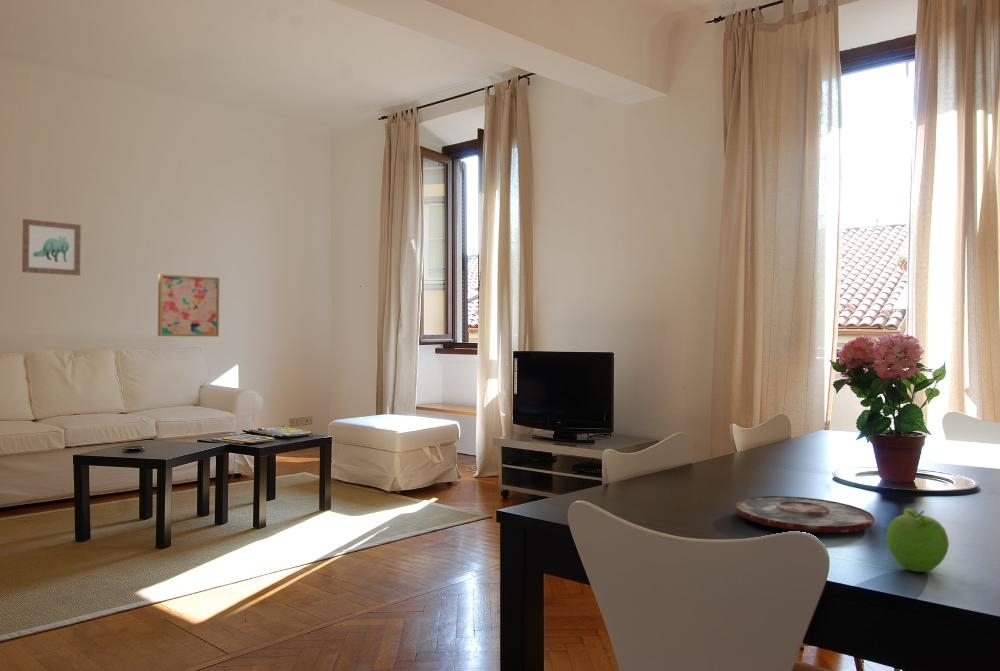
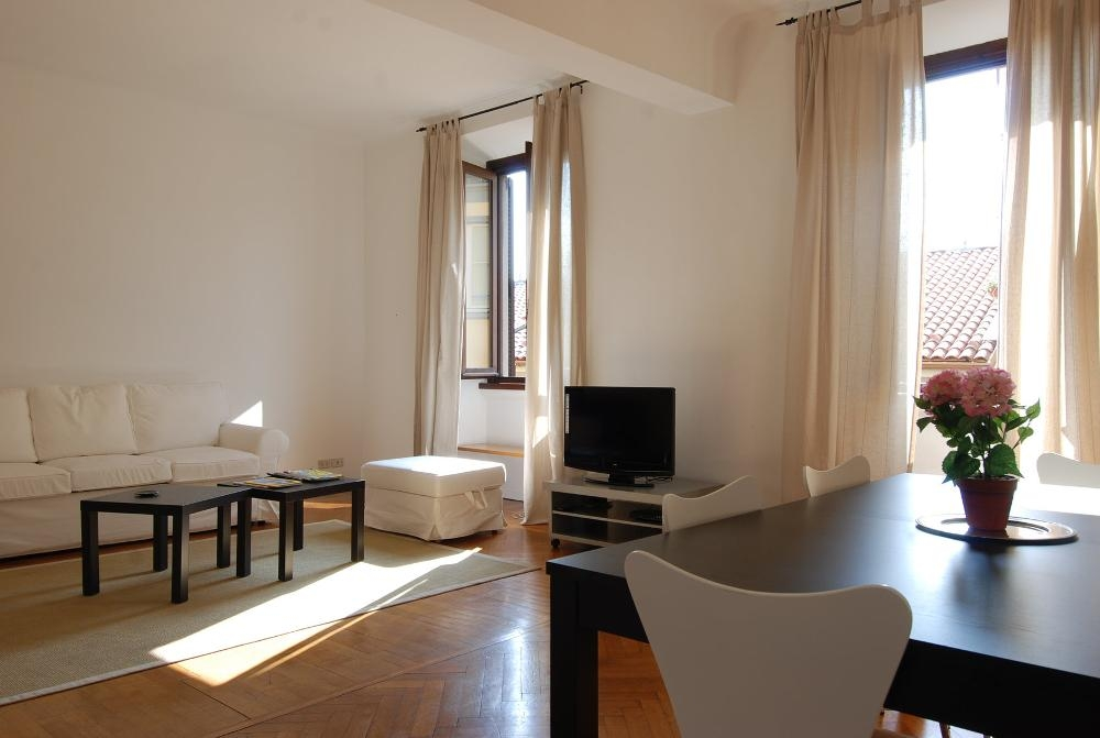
- wall art [157,273,220,337]
- wall art [21,218,82,277]
- plate [734,495,876,534]
- fruit [885,507,950,573]
